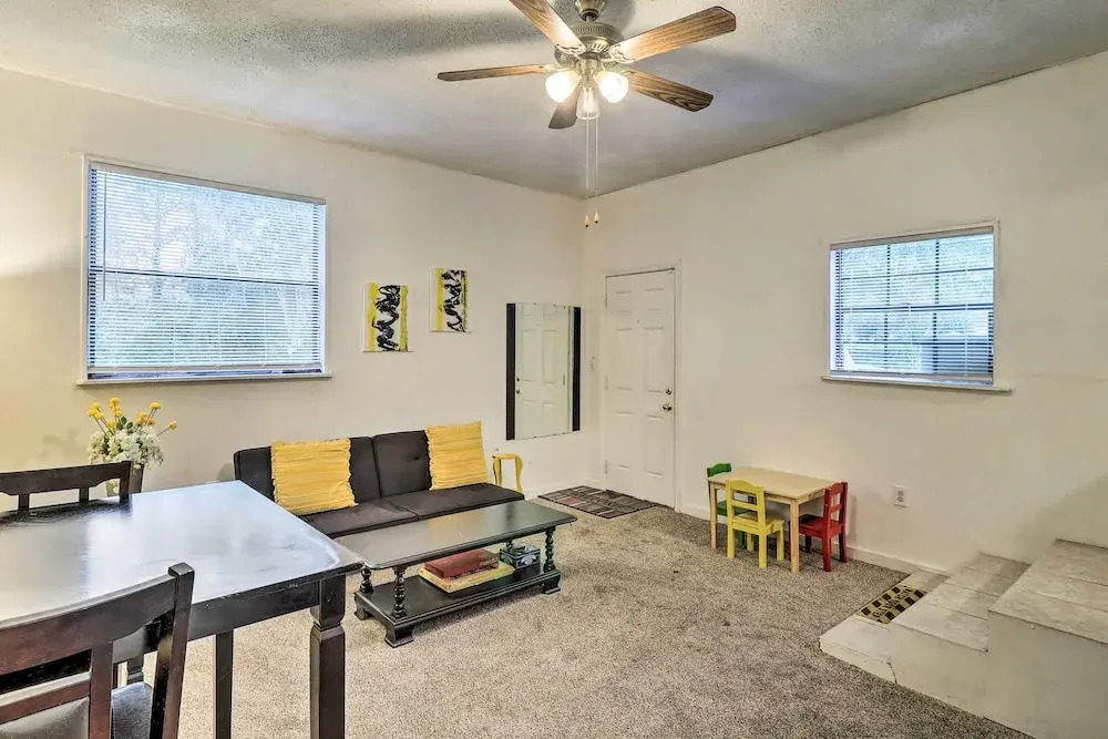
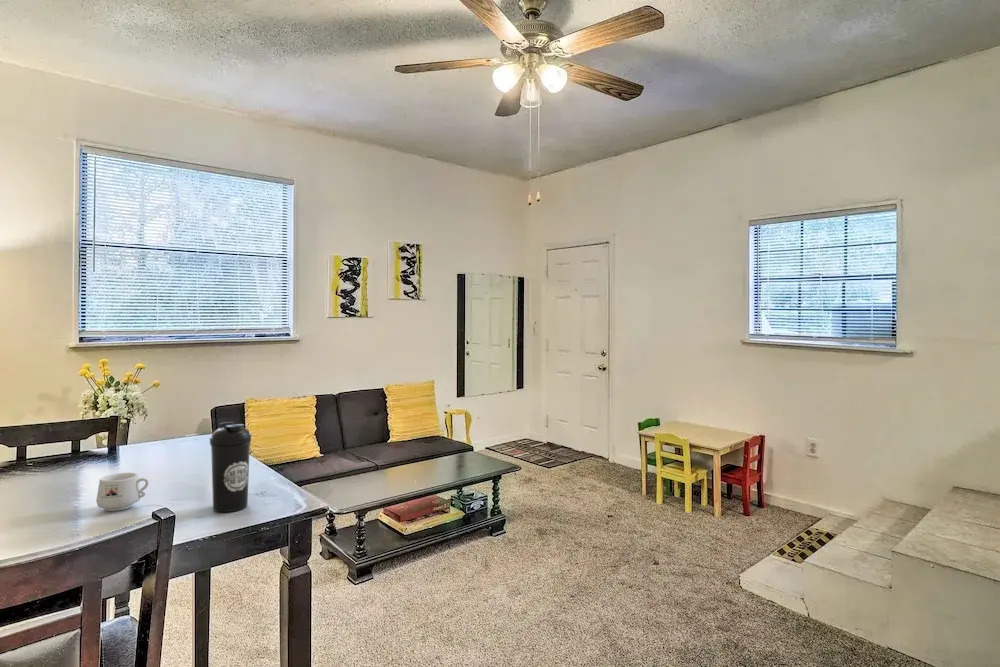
+ water bottle [209,421,252,513]
+ mug [95,472,149,512]
